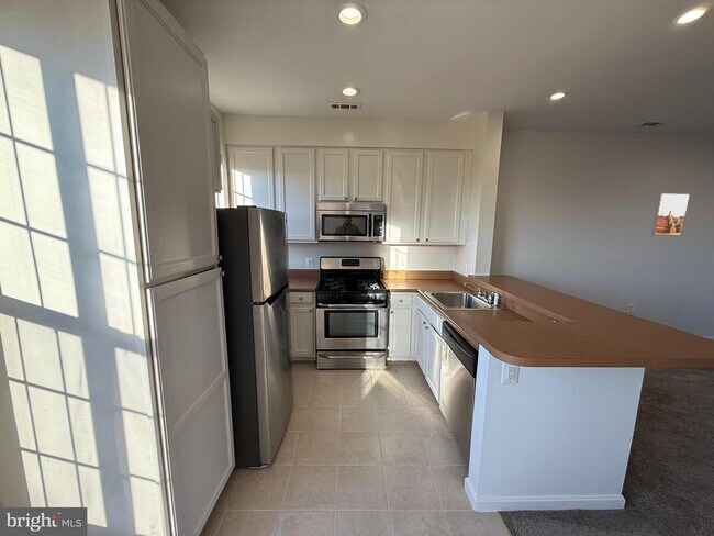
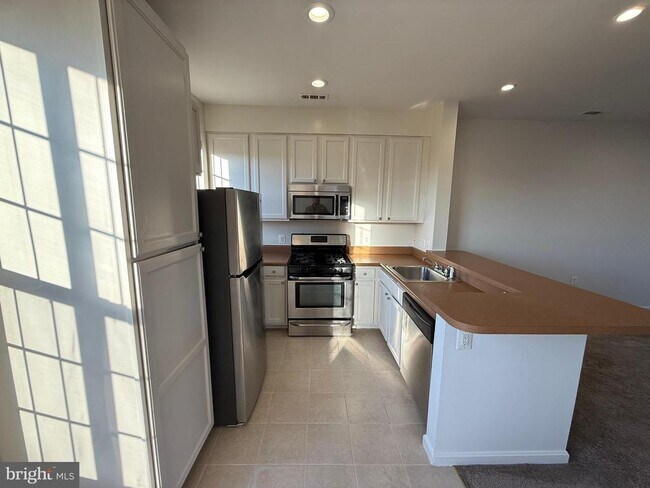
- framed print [651,192,692,236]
